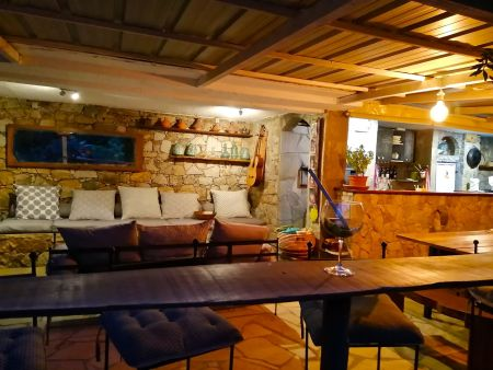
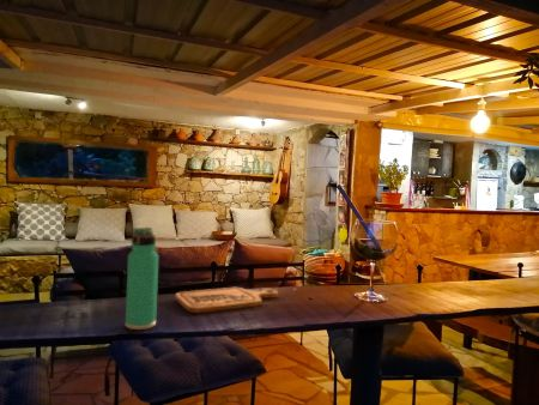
+ thermos bottle [125,226,159,331]
+ cutting board [174,286,279,314]
